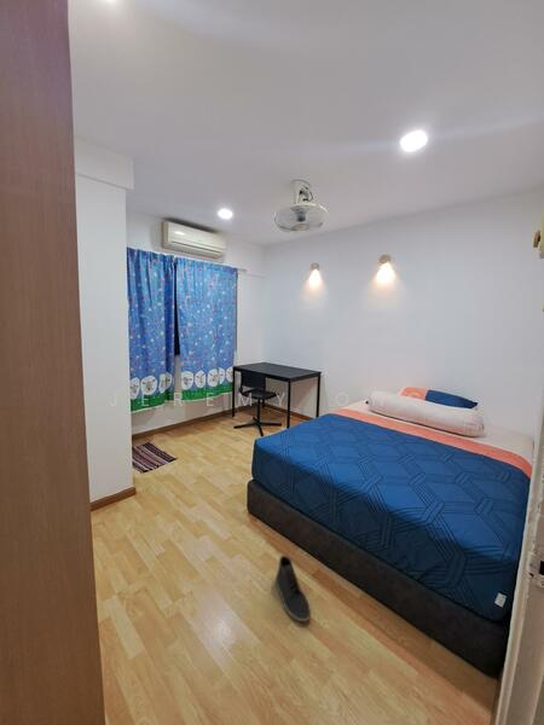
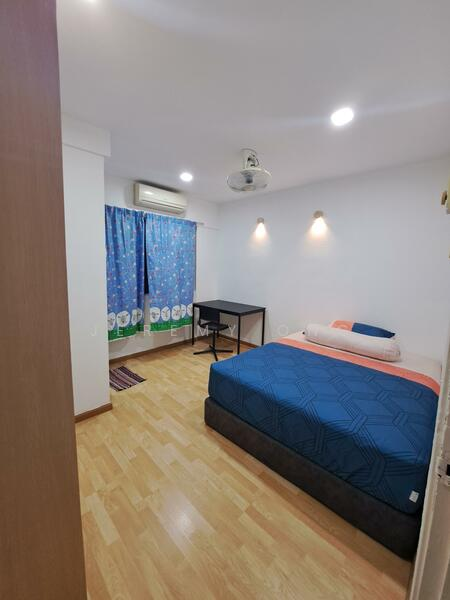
- sneaker [274,555,312,622]
